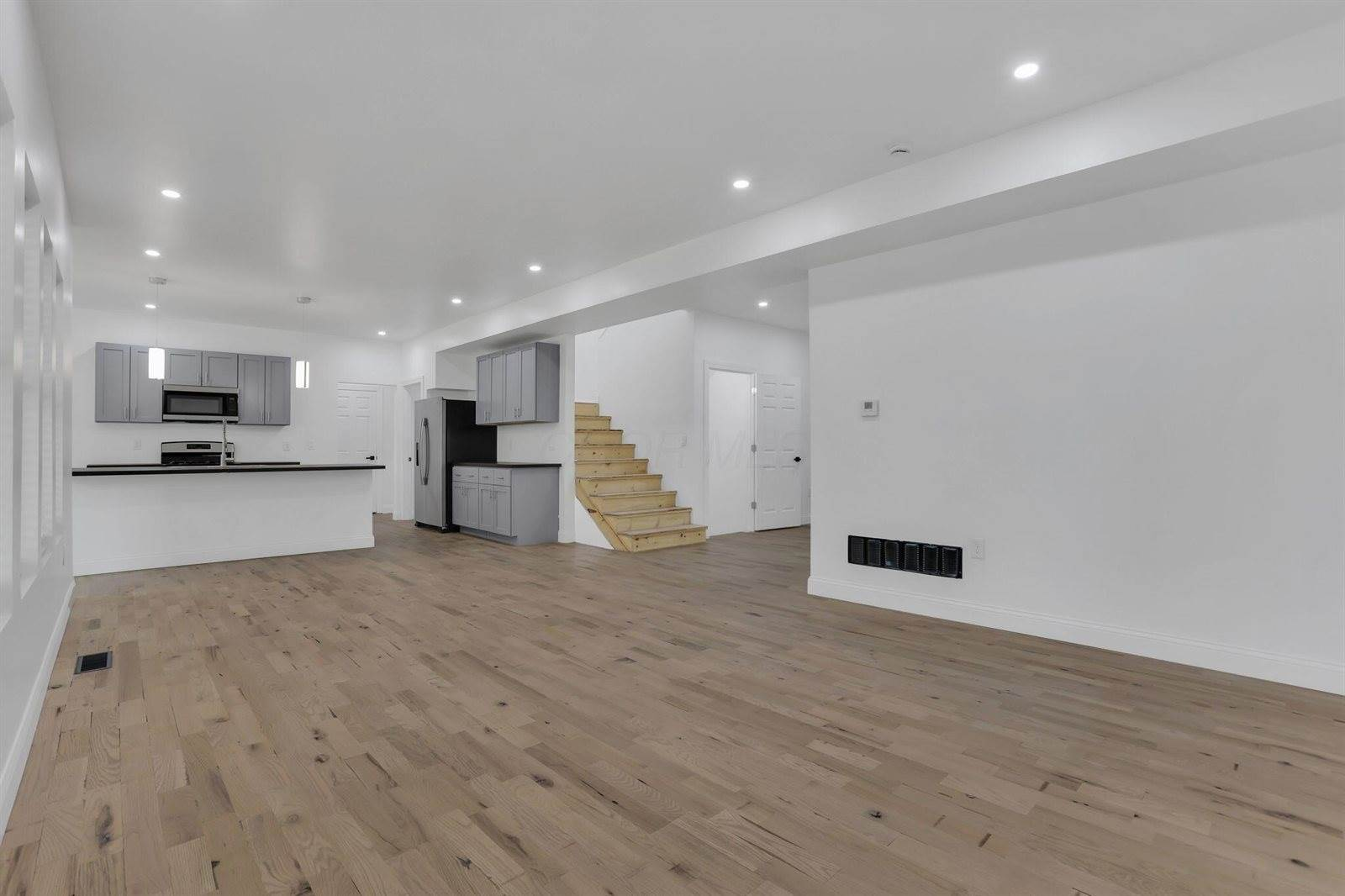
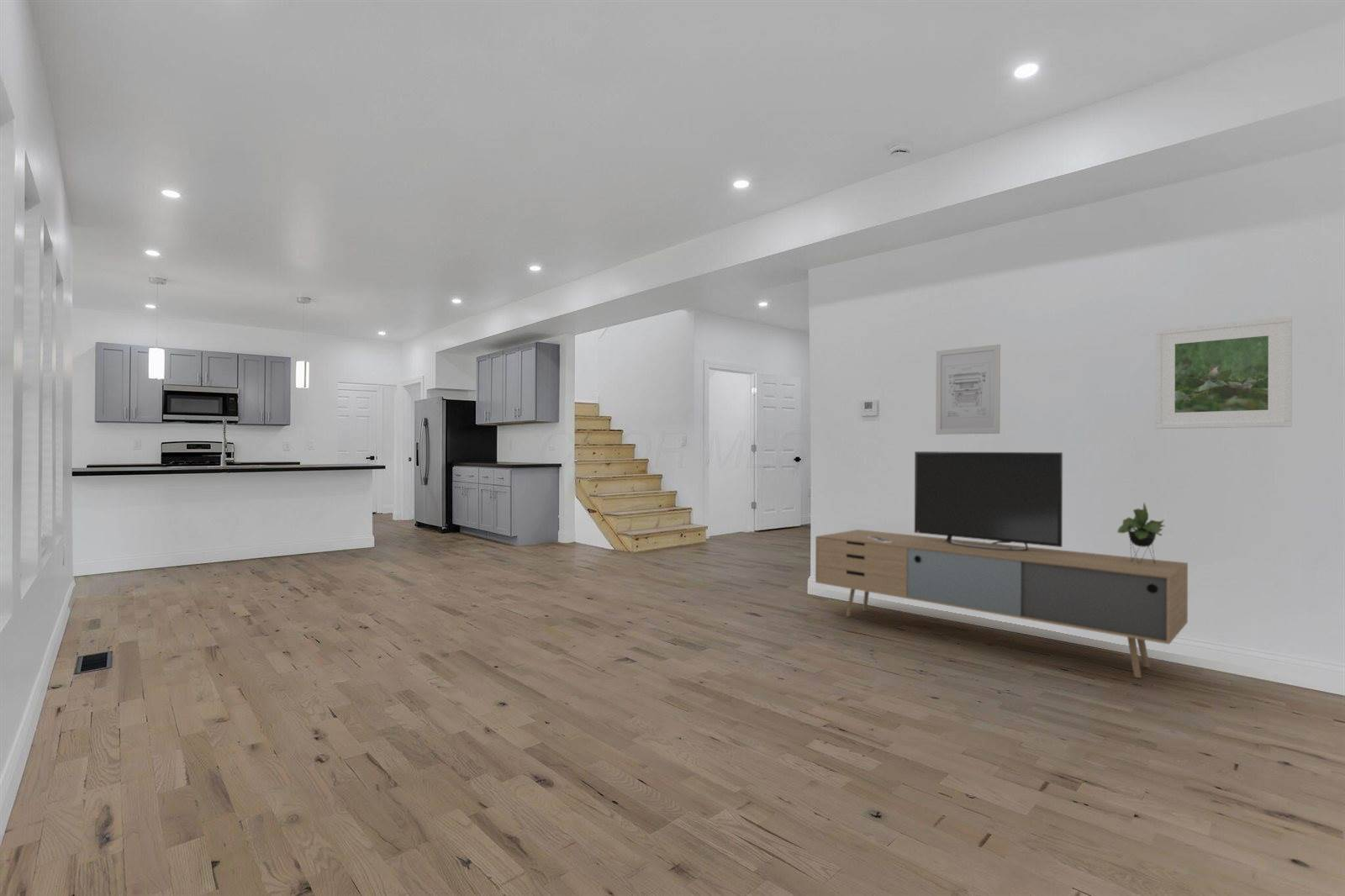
+ media console [815,451,1189,678]
+ wall art [935,344,1001,435]
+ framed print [1154,315,1293,430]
